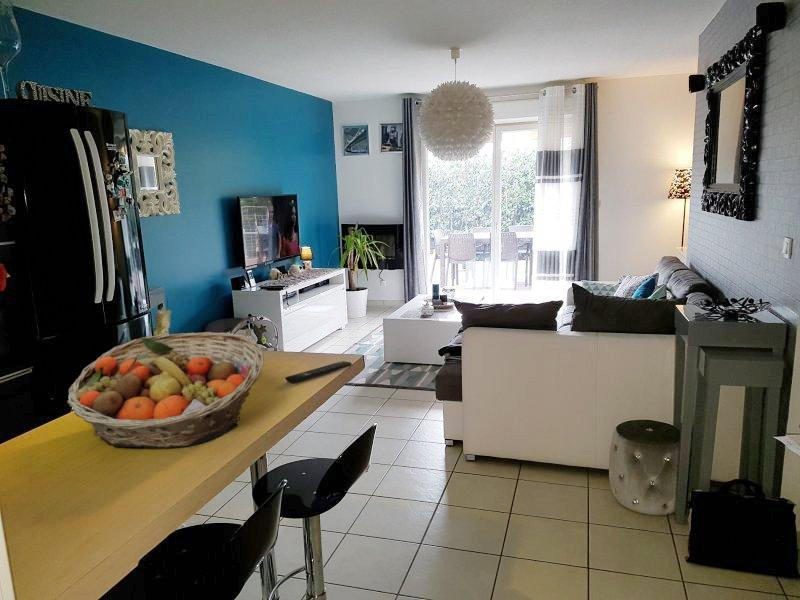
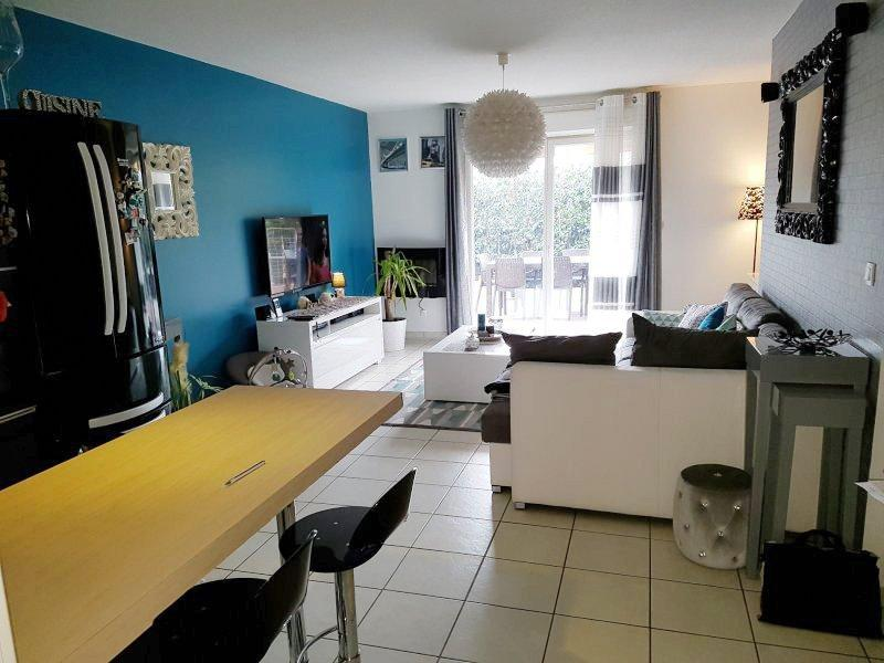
- remote control [284,360,352,384]
- fruit basket [66,331,265,449]
